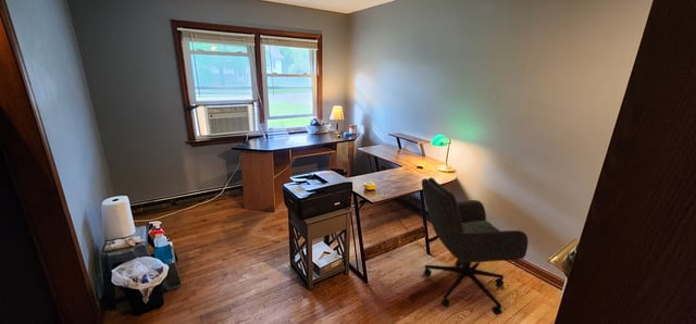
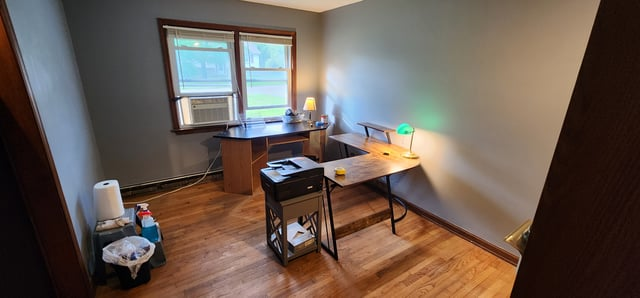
- office chair [421,176,530,316]
